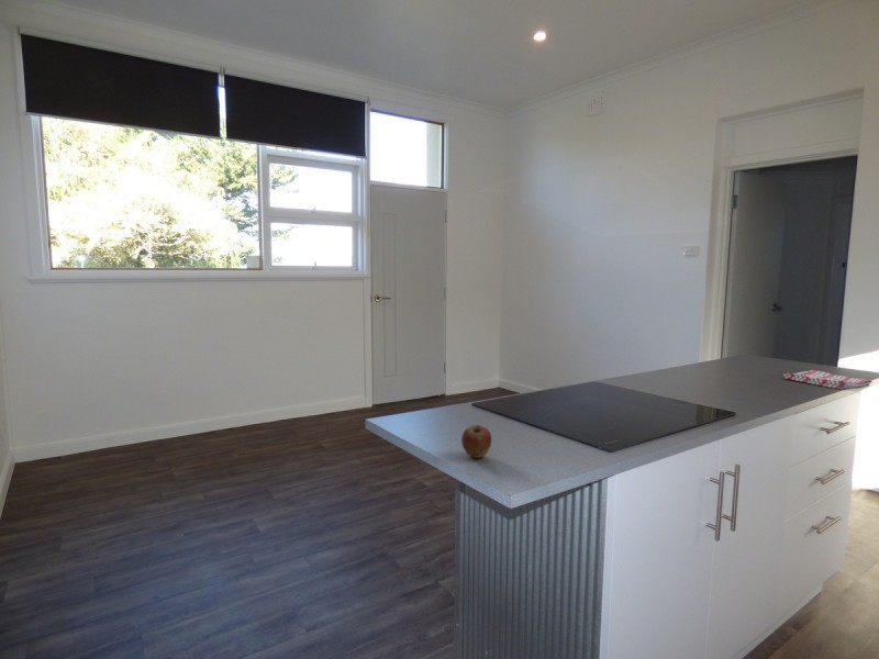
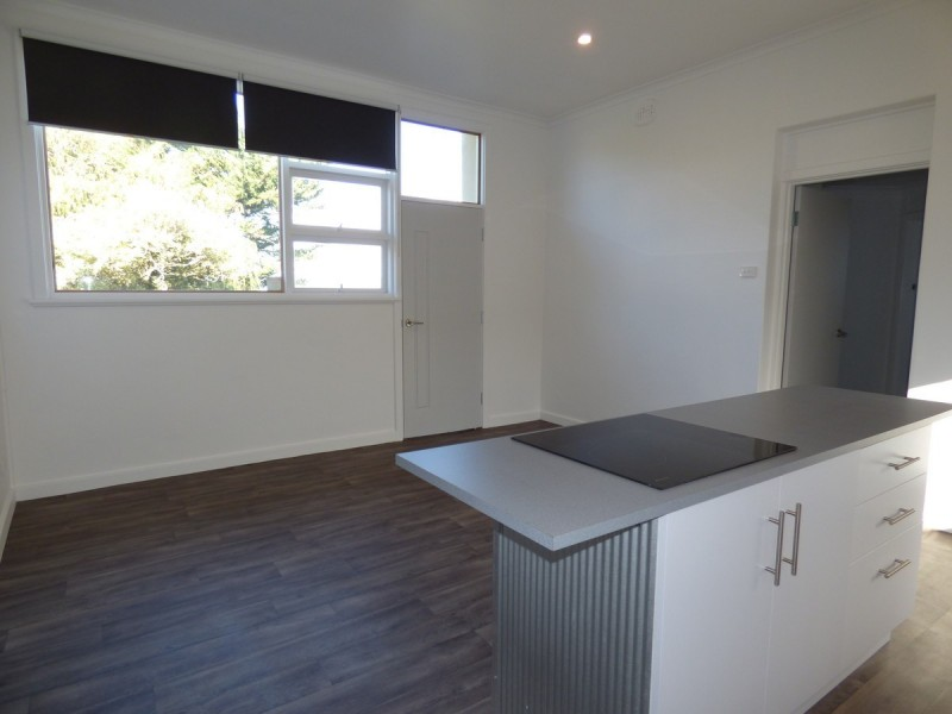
- dish towel [782,369,872,390]
- fruit [460,424,492,459]
